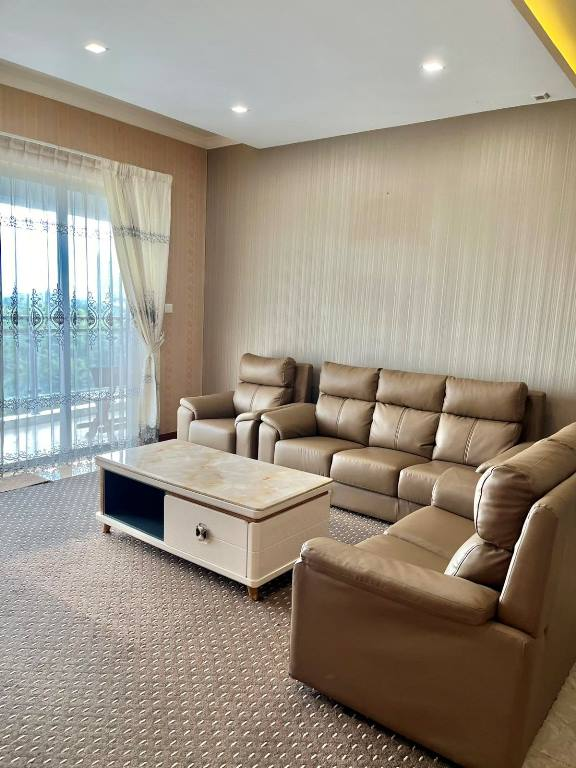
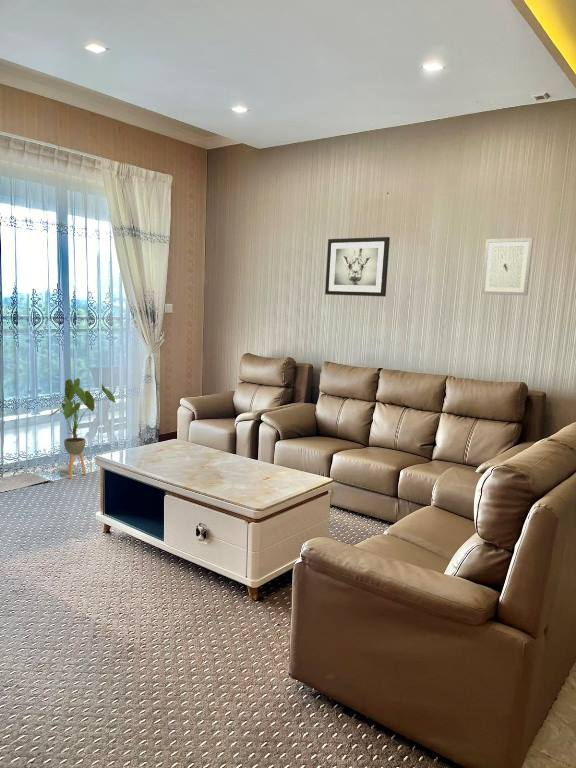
+ house plant [49,377,117,479]
+ wall art [324,236,391,298]
+ wall art [480,237,534,296]
